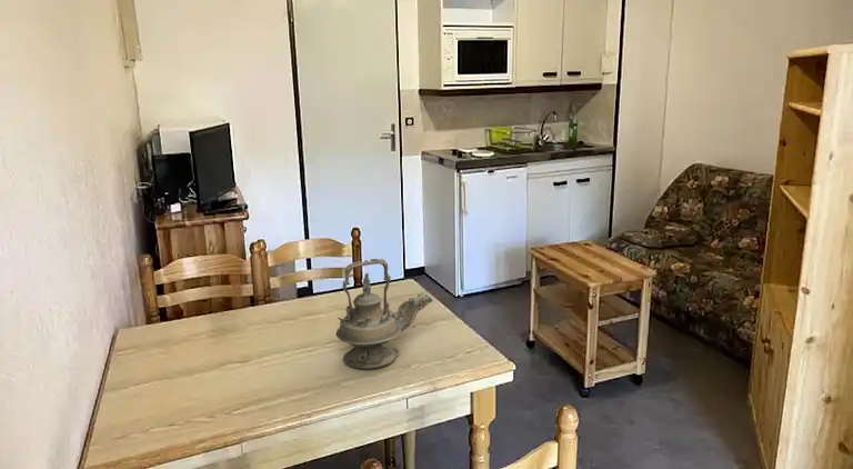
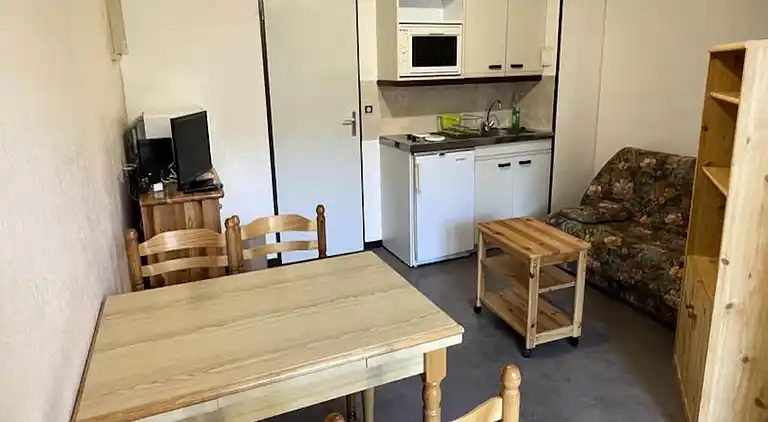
- teapot [334,258,434,370]
